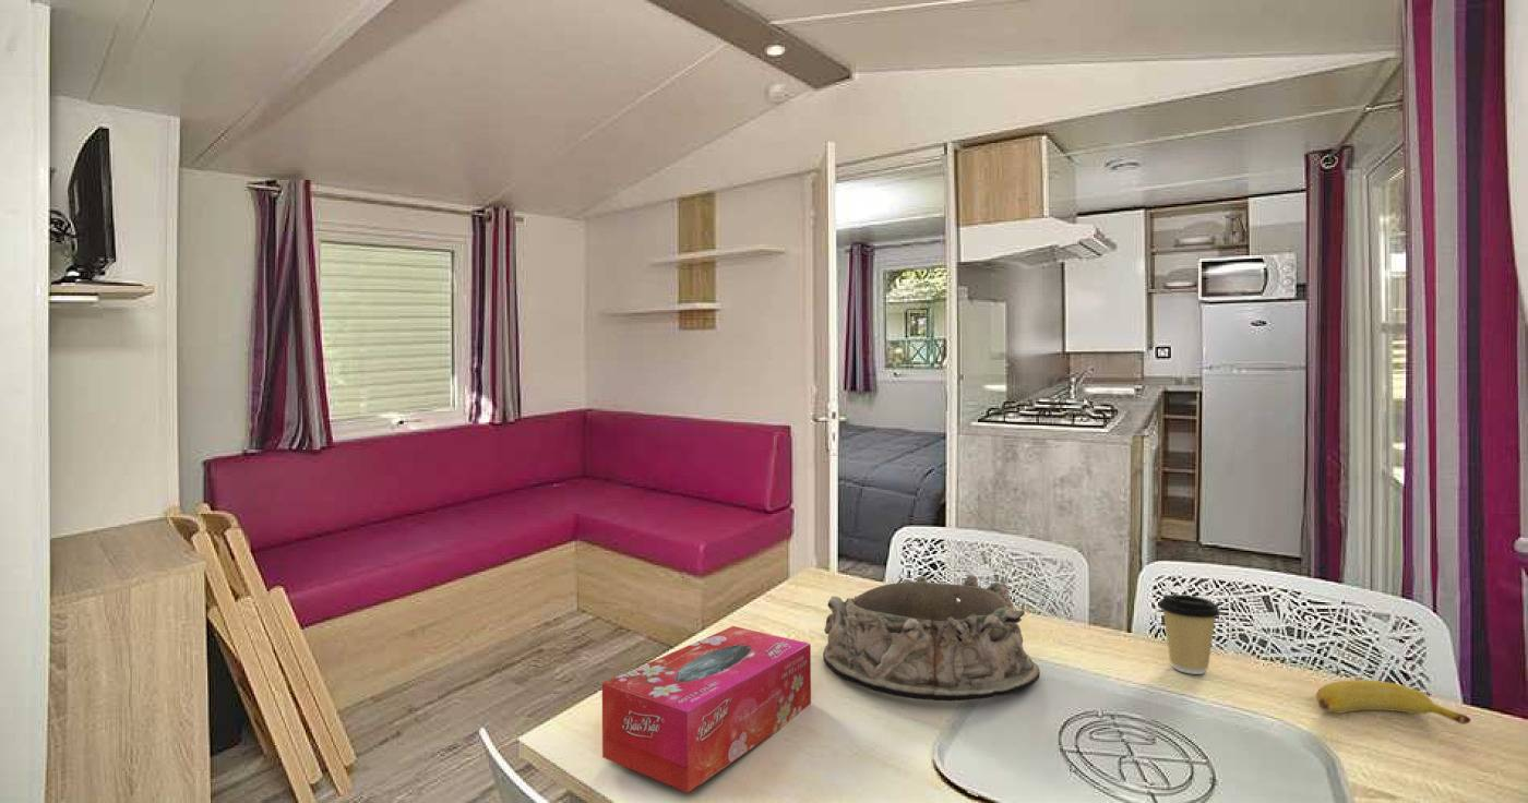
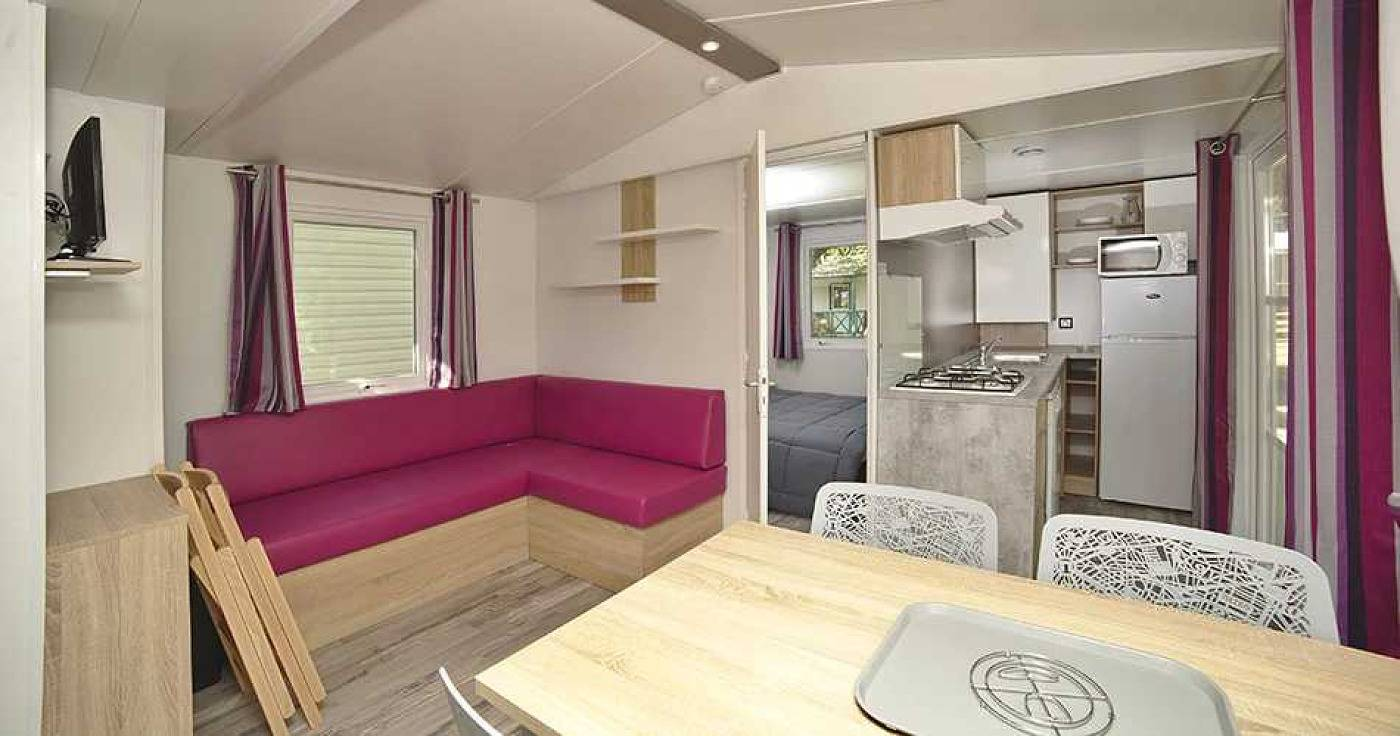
- tissue box [601,625,812,794]
- coffee cup [1157,594,1221,675]
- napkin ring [822,574,1041,702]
- banana [1315,679,1471,726]
